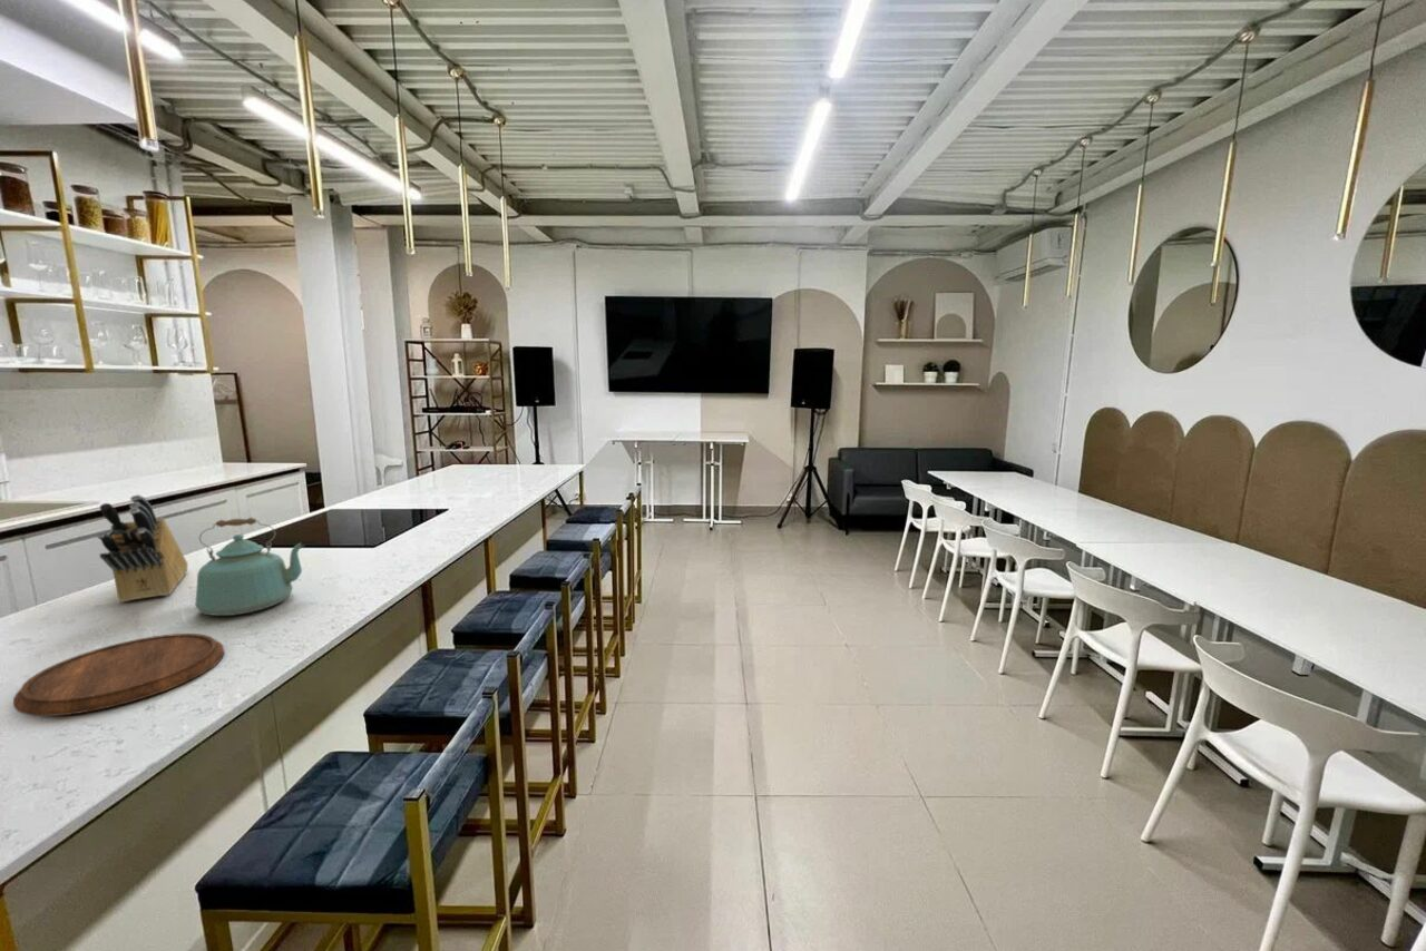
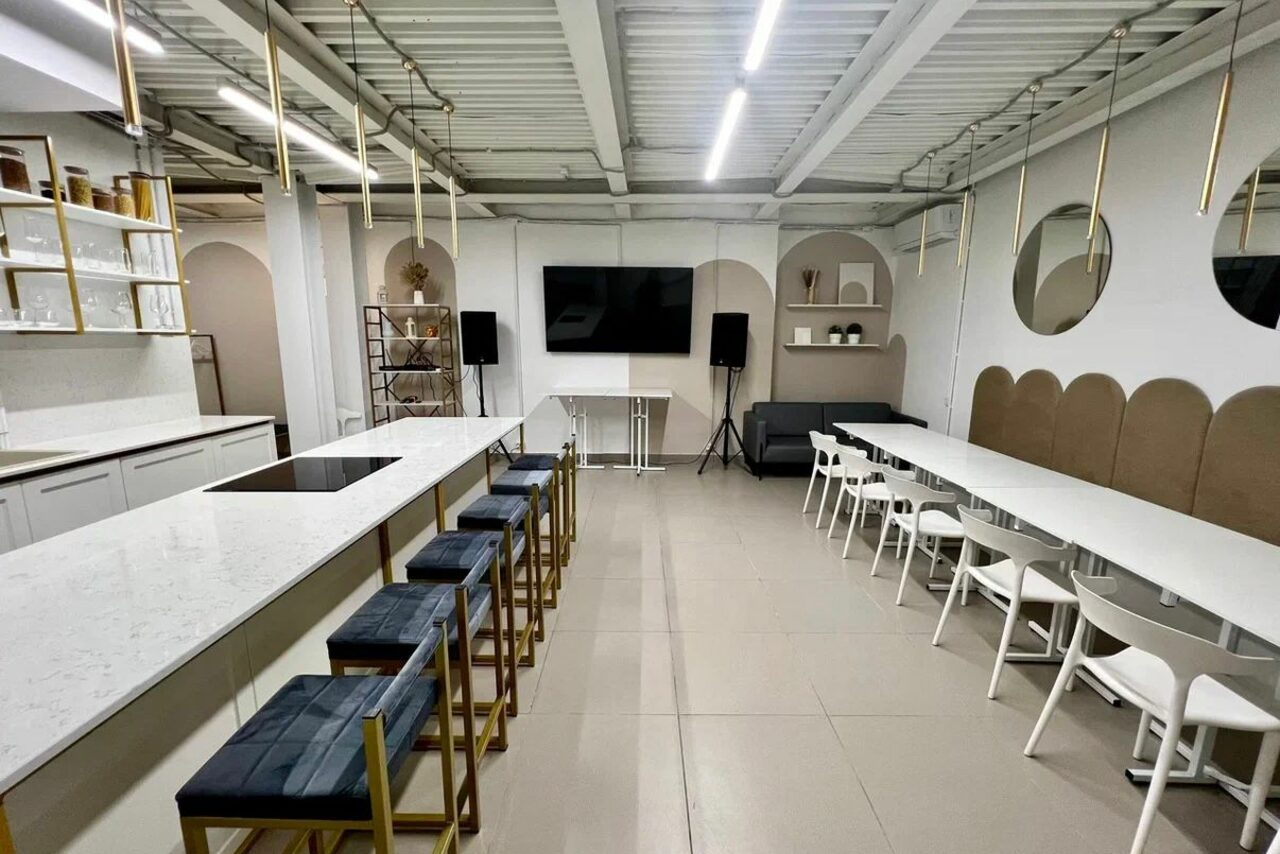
- knife block [96,493,188,602]
- cutting board [12,633,225,717]
- kettle [195,517,305,617]
